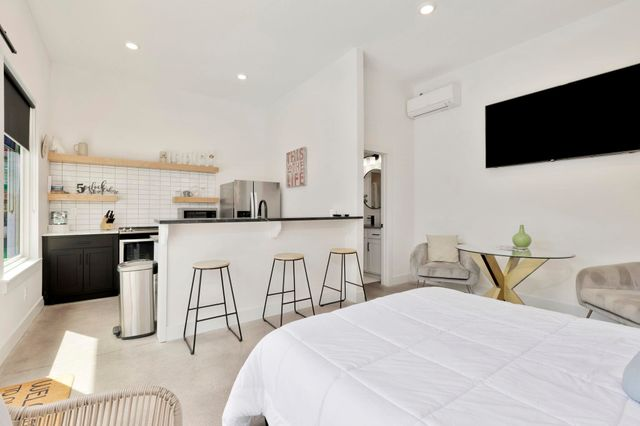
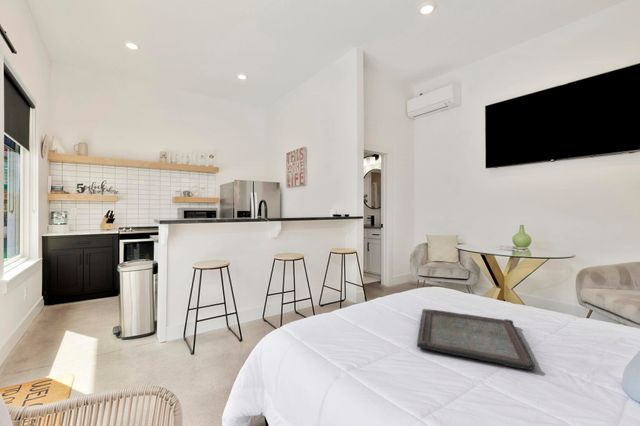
+ serving tray [416,308,536,371]
